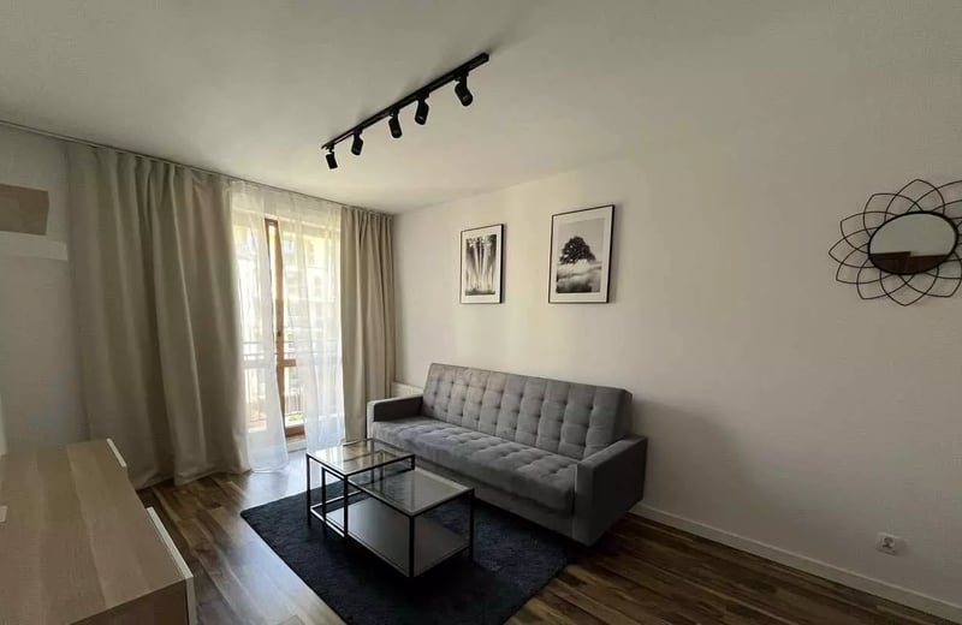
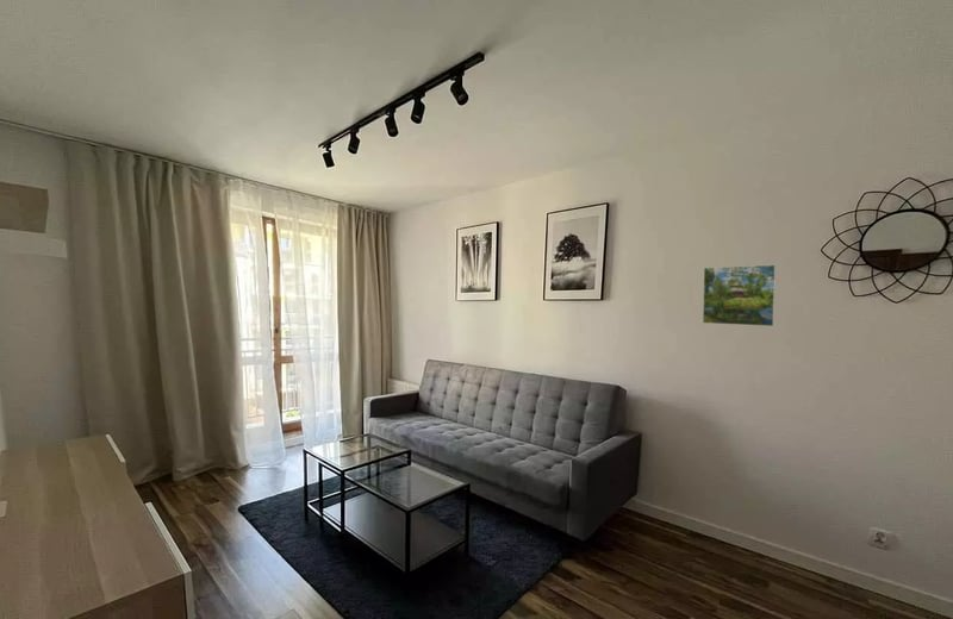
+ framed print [702,263,777,327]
